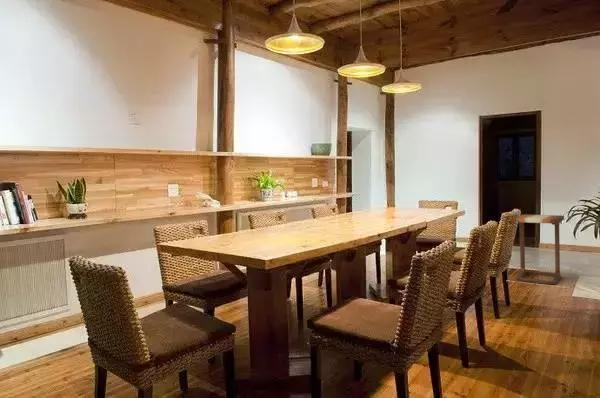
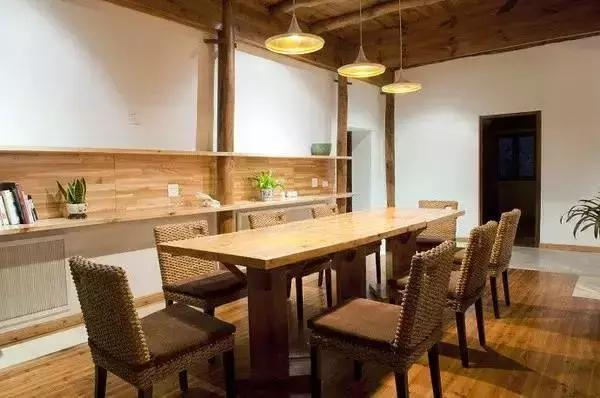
- side table [507,213,568,289]
